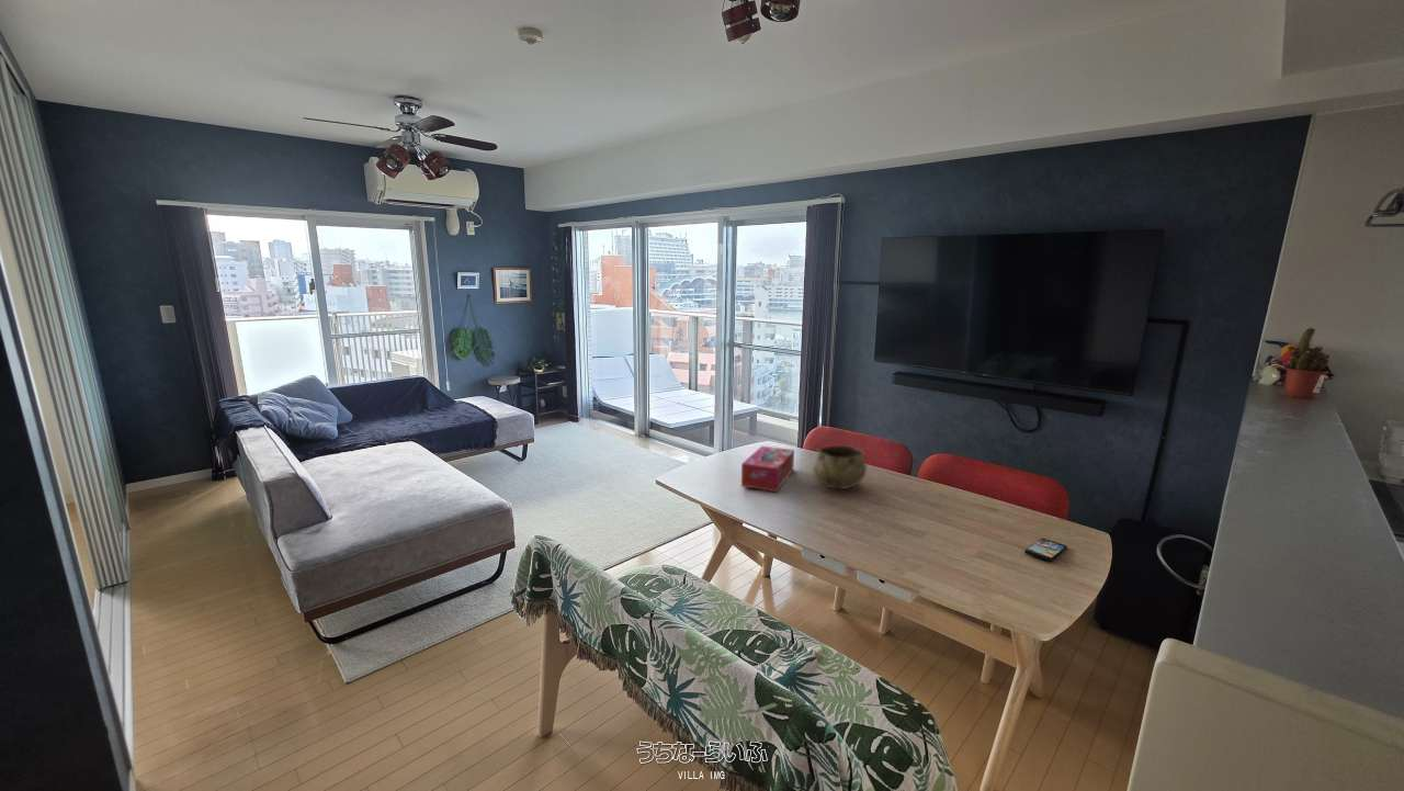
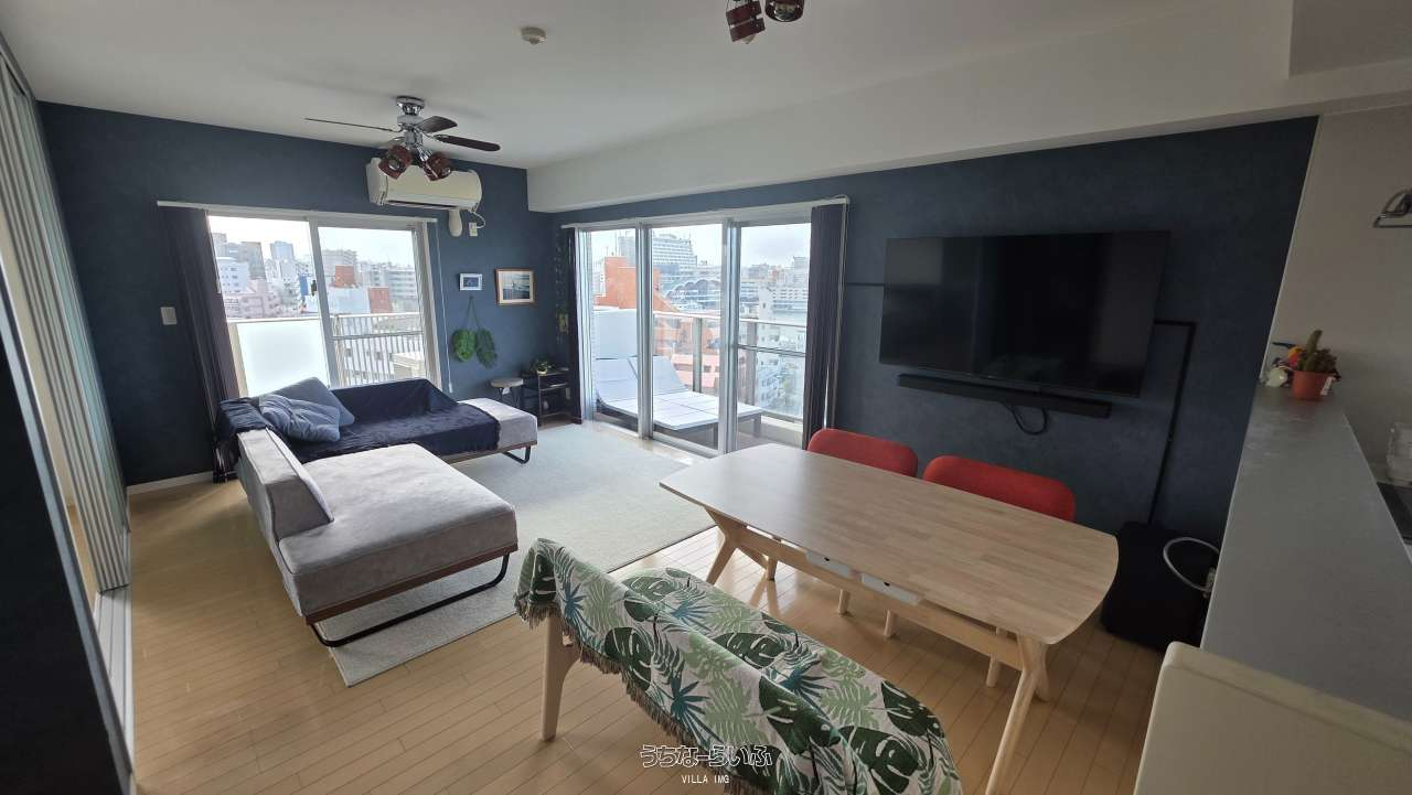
- decorative bowl [812,444,868,490]
- smartphone [1023,538,1068,563]
- tissue box [740,445,795,493]
